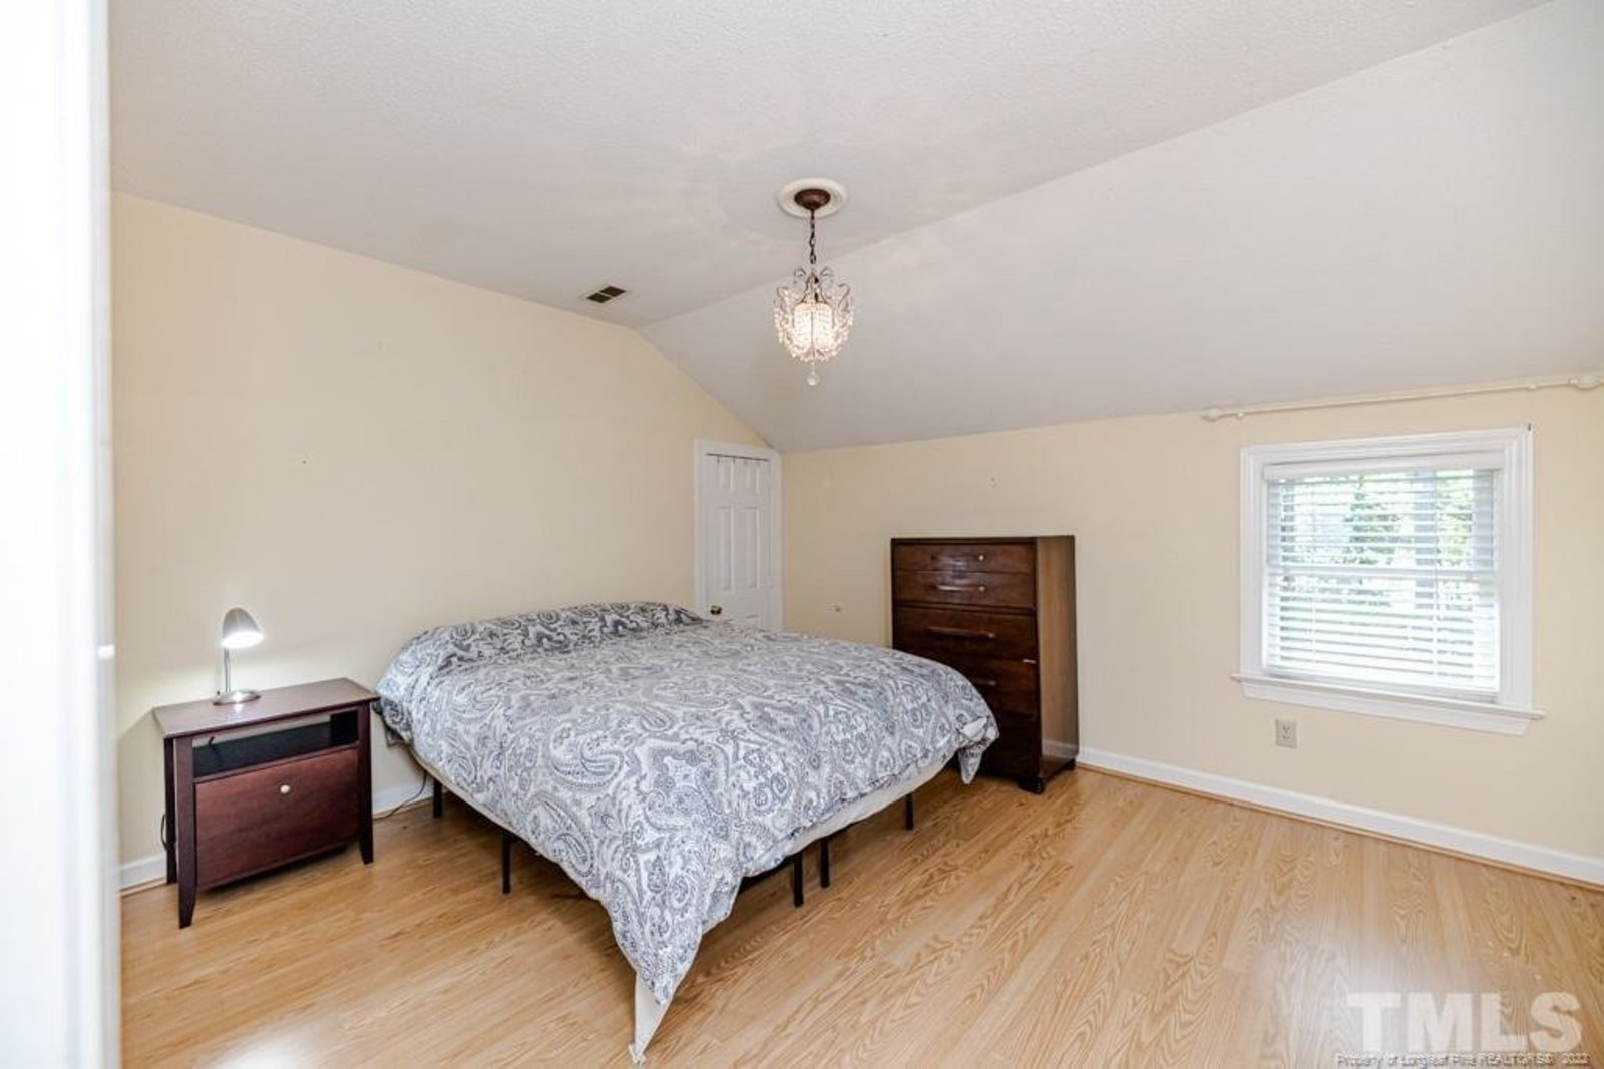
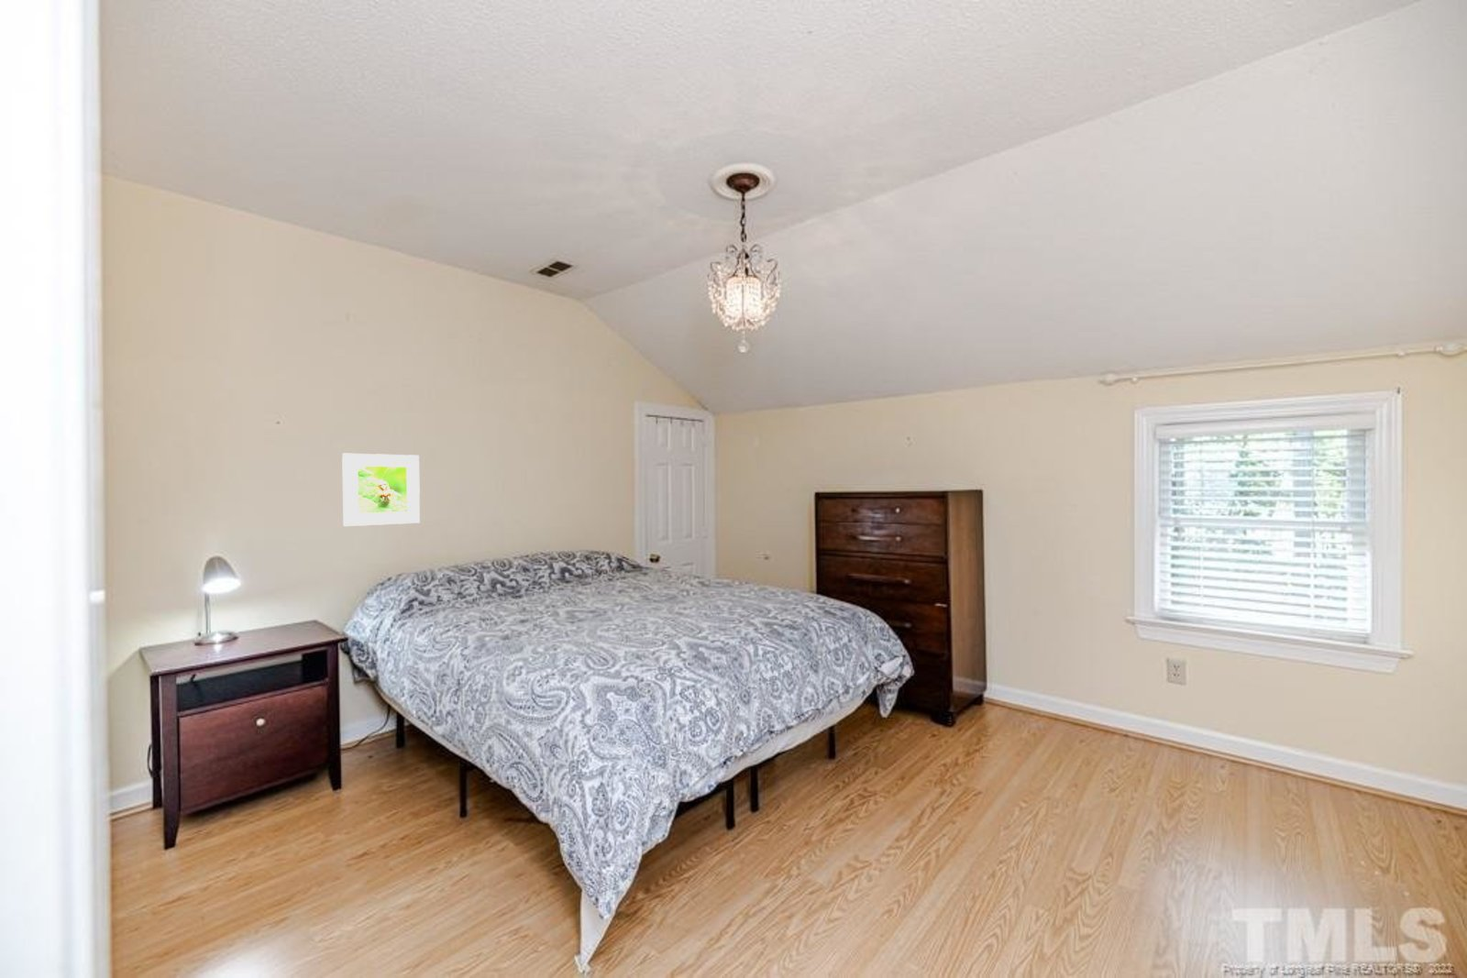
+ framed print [341,453,421,527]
